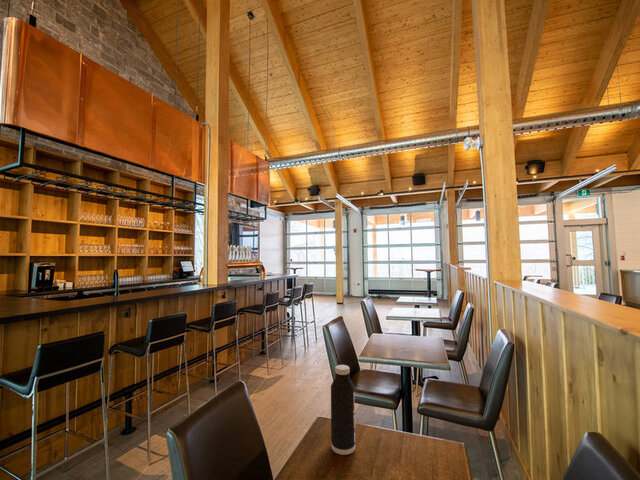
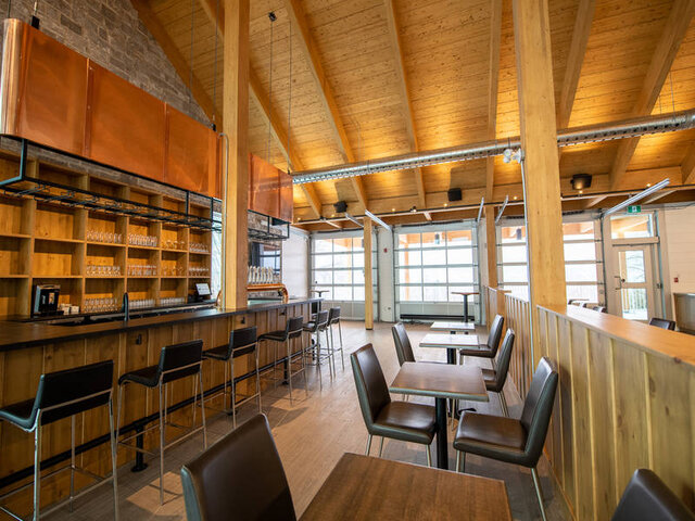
- water bottle [330,364,356,456]
